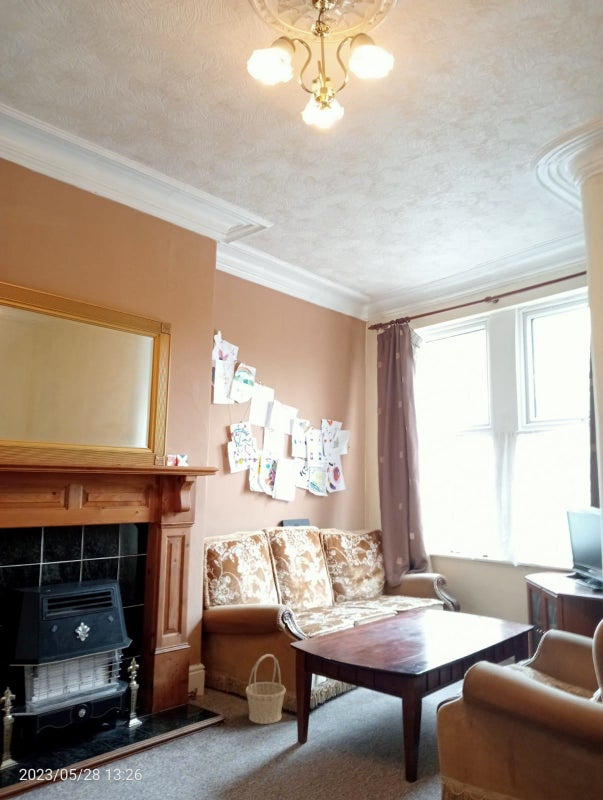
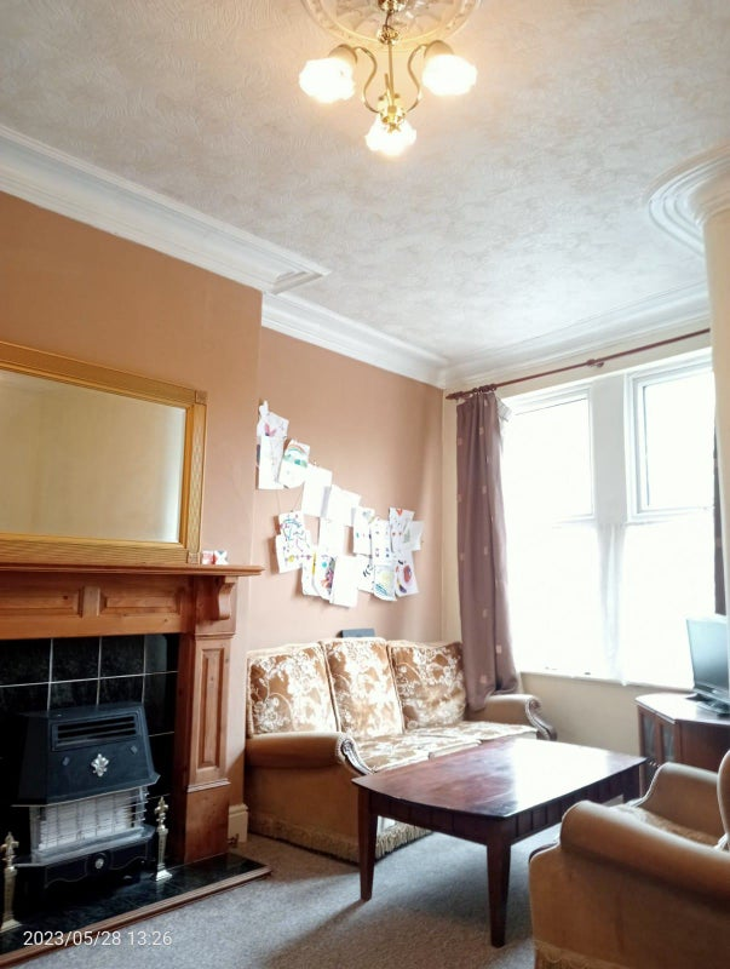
- basket [245,653,287,725]
